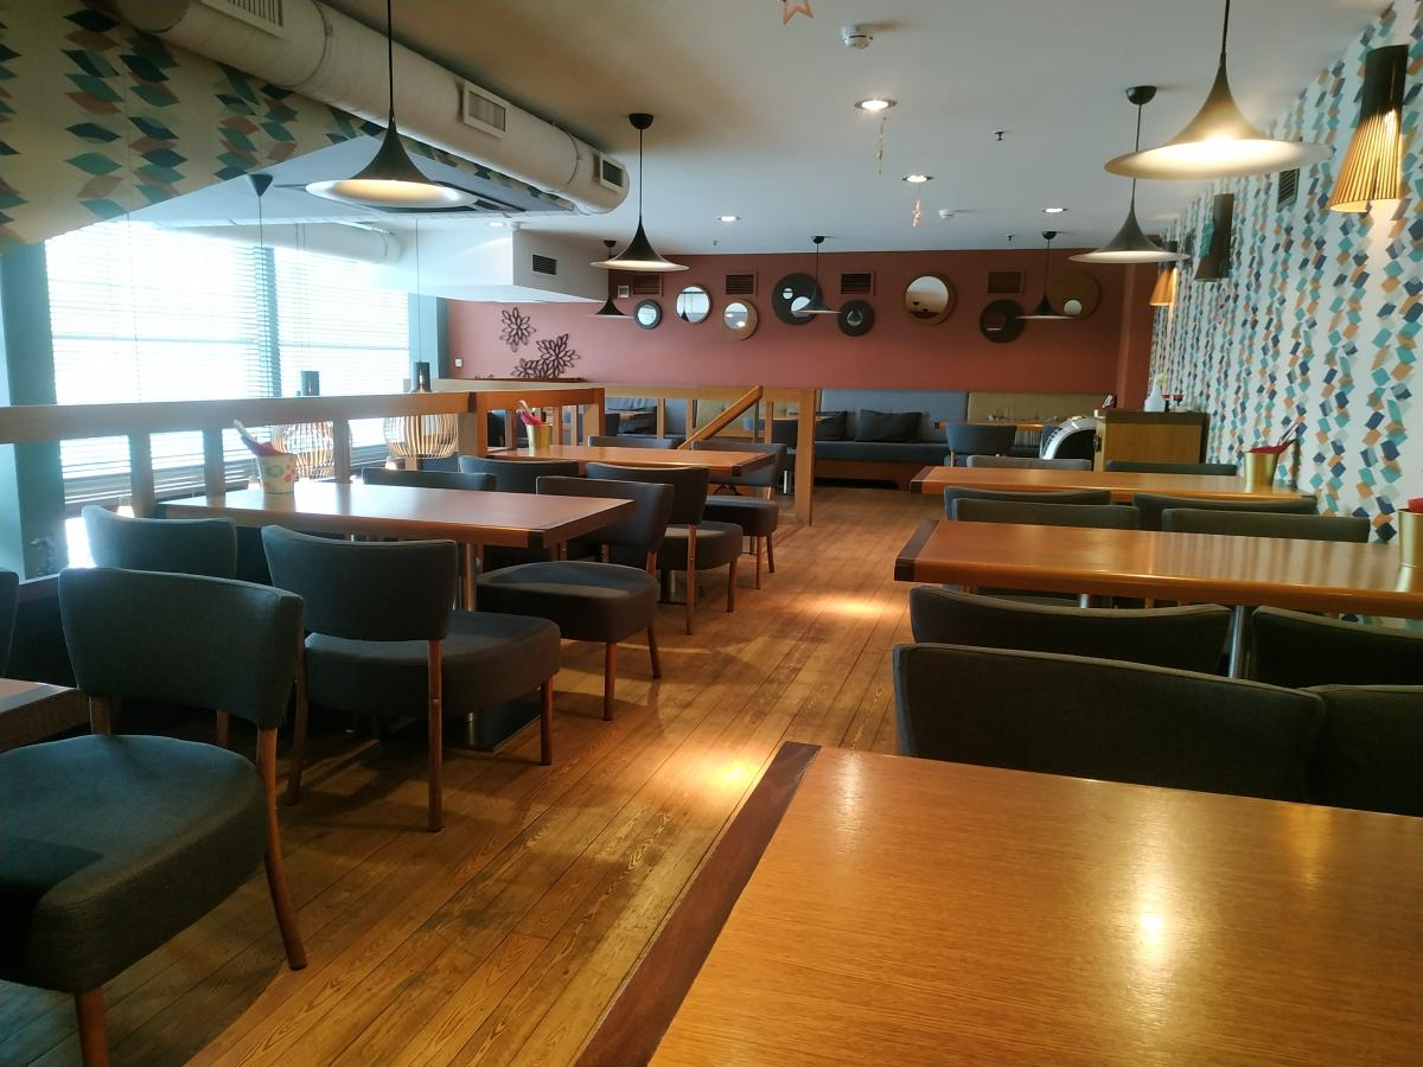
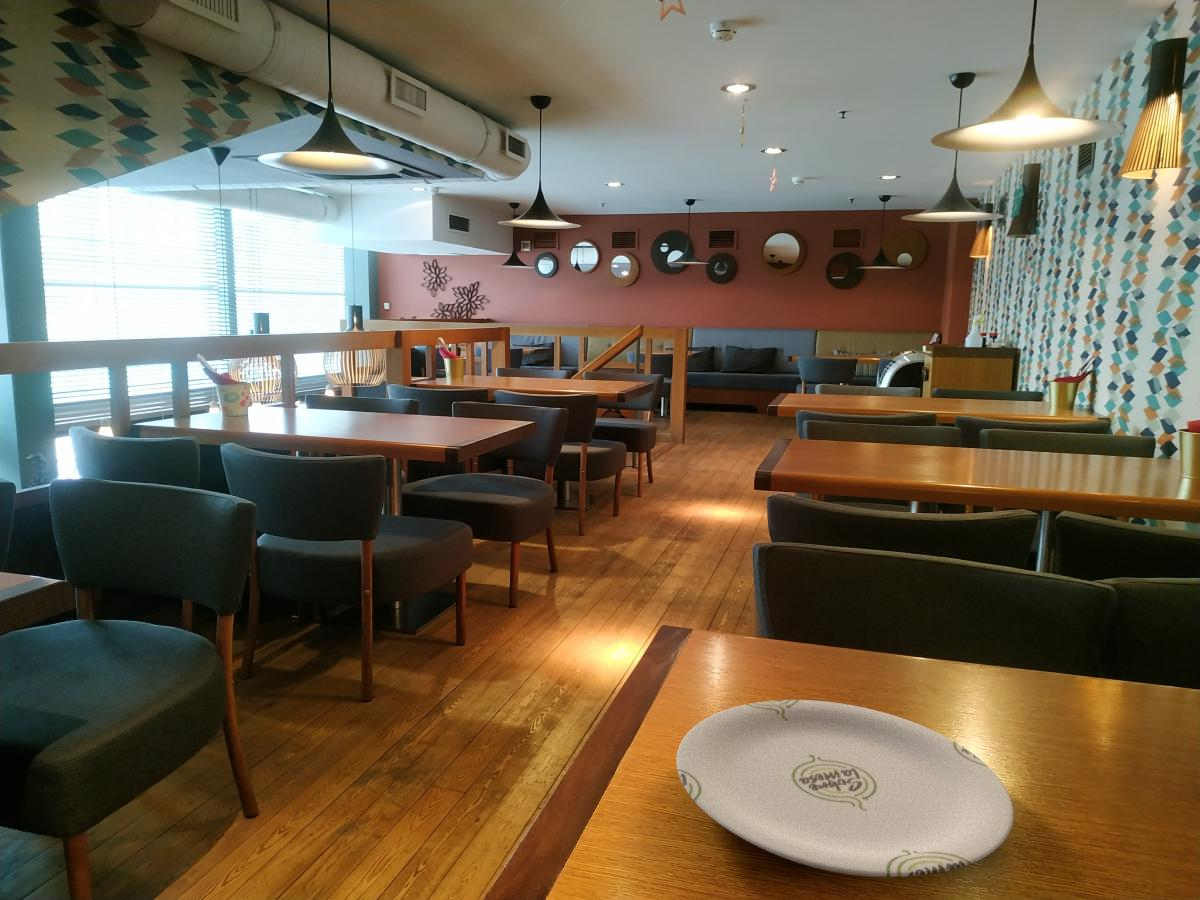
+ plate [675,699,1015,878]
